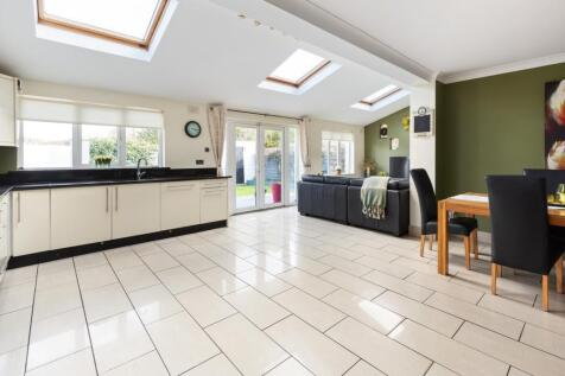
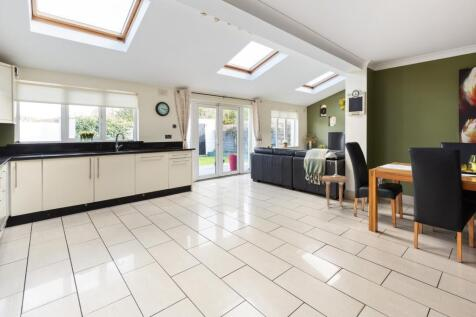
+ lamp [324,152,342,177]
+ side table [320,175,349,209]
